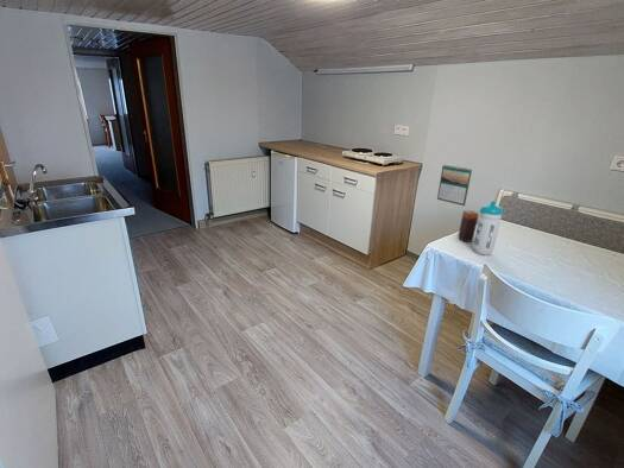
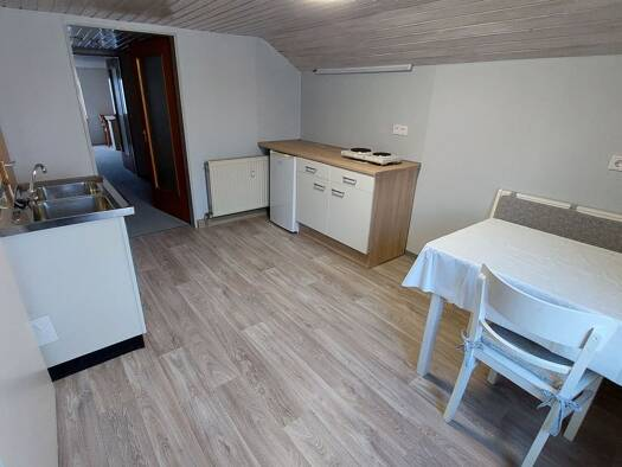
- candle [458,209,479,244]
- calendar [436,164,473,207]
- water bottle [472,200,504,257]
